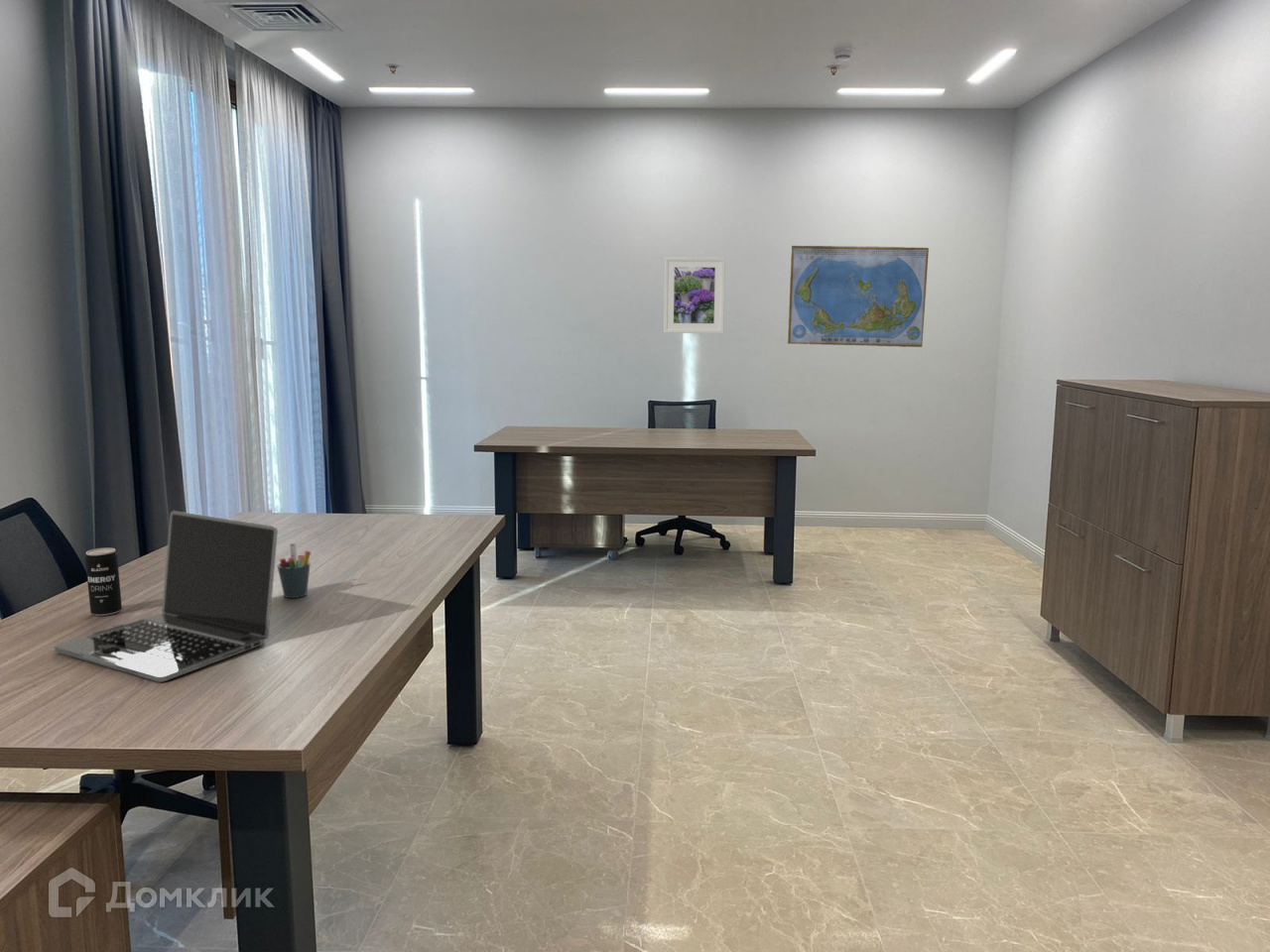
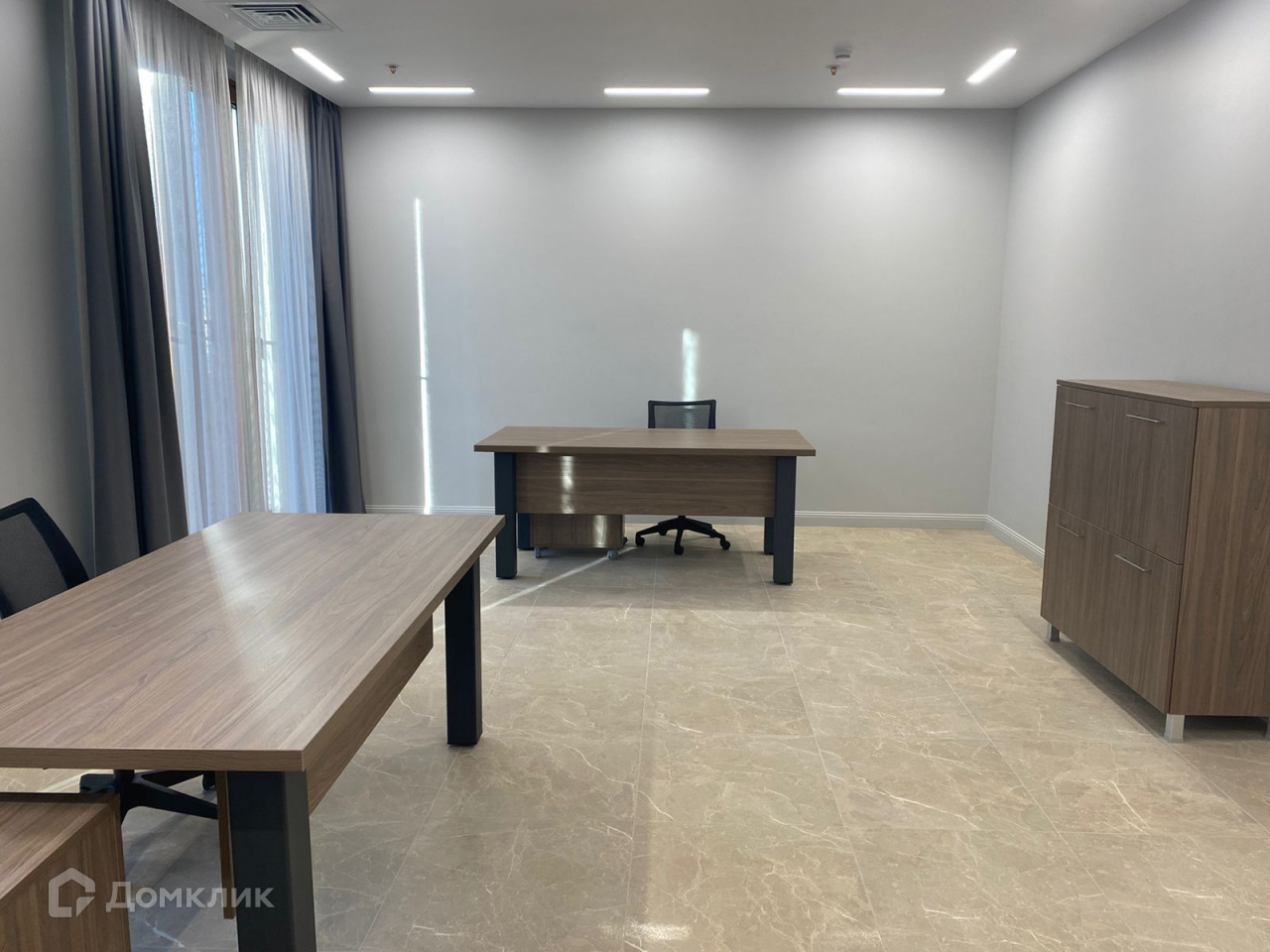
- laptop [54,510,279,683]
- beverage can [84,546,123,617]
- world map [787,245,930,348]
- pen holder [276,542,312,599]
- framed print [663,256,726,334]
